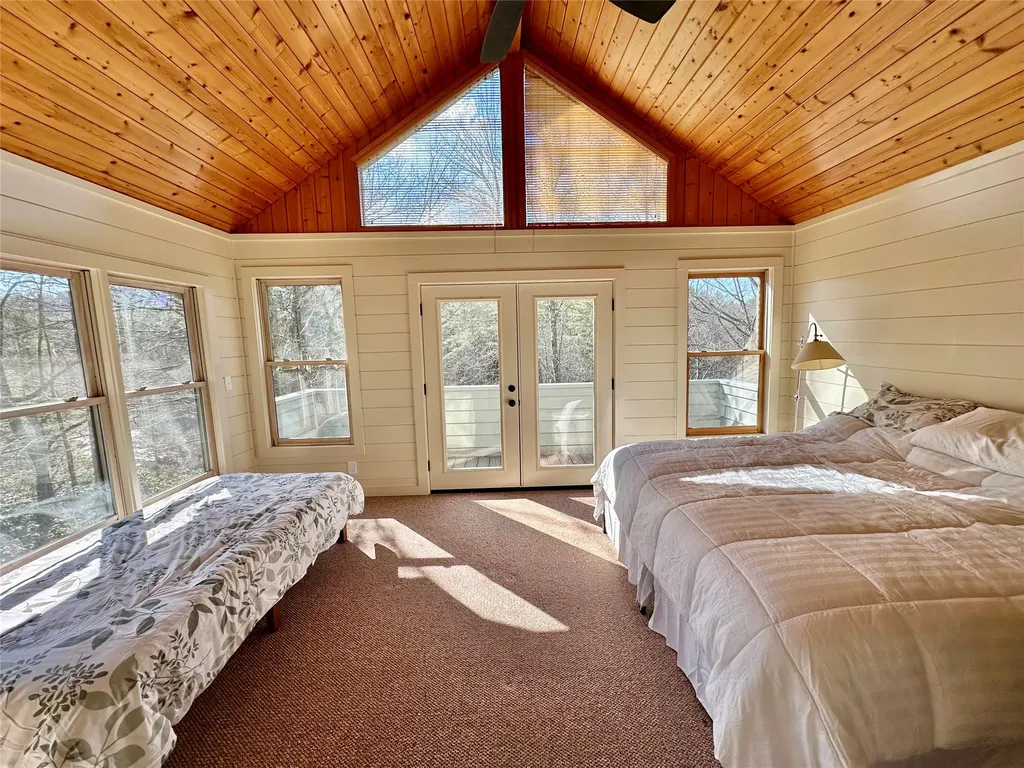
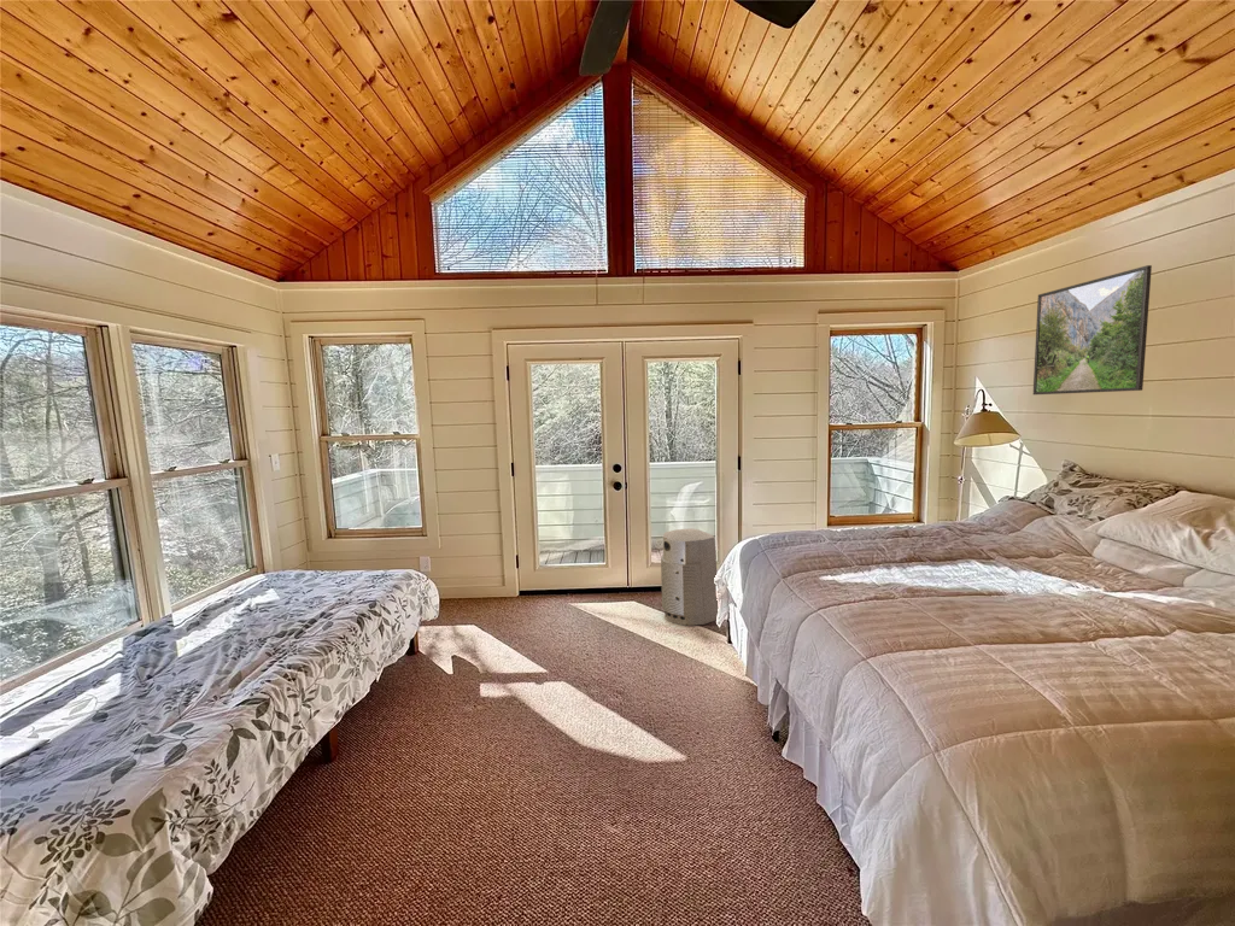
+ air purifier [660,527,718,627]
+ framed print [1032,264,1153,395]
